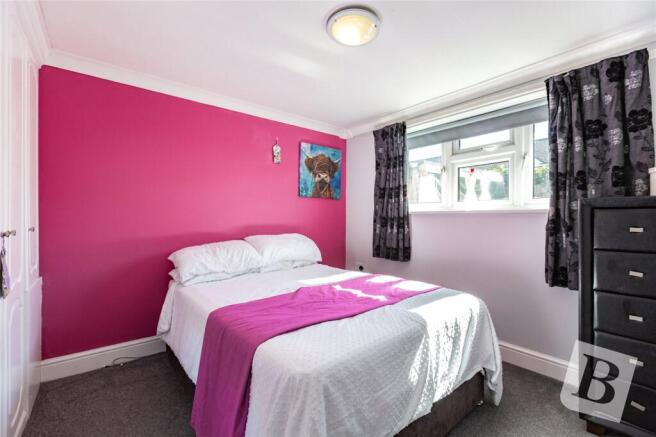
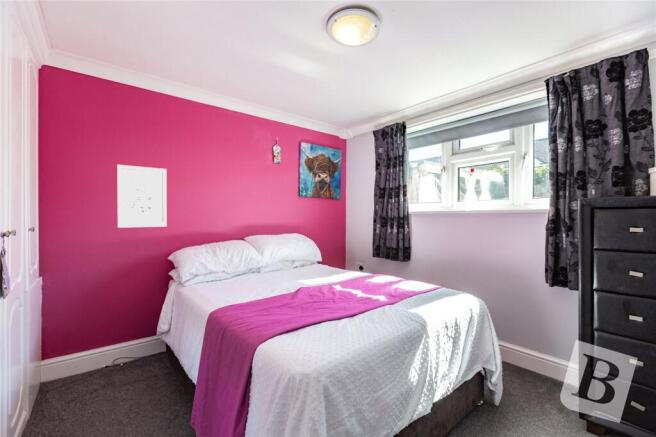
+ wall art [116,164,168,229]
